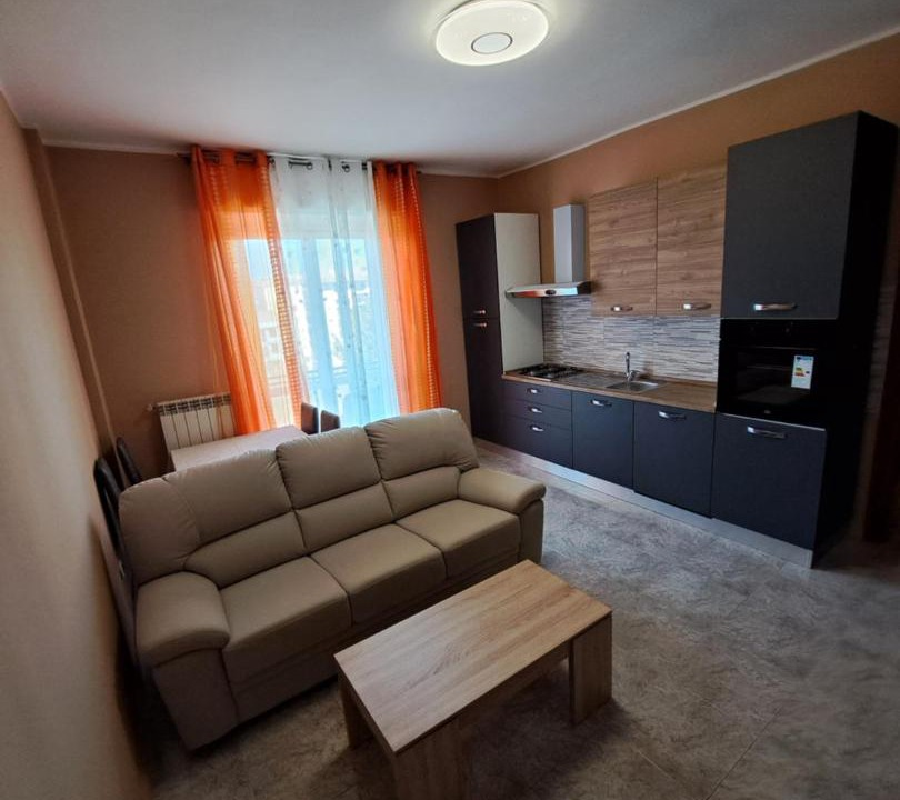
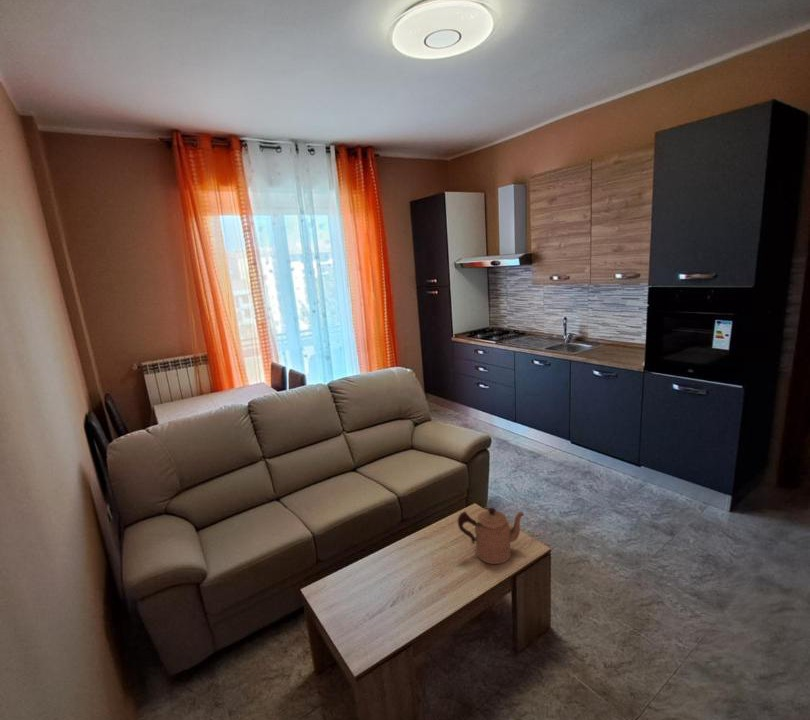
+ coffeepot [457,506,526,565]
